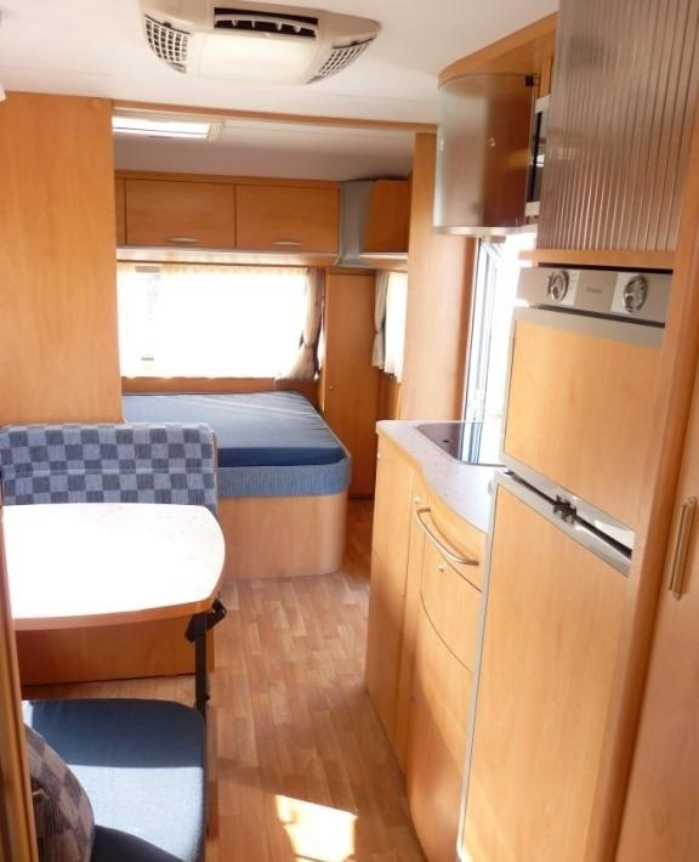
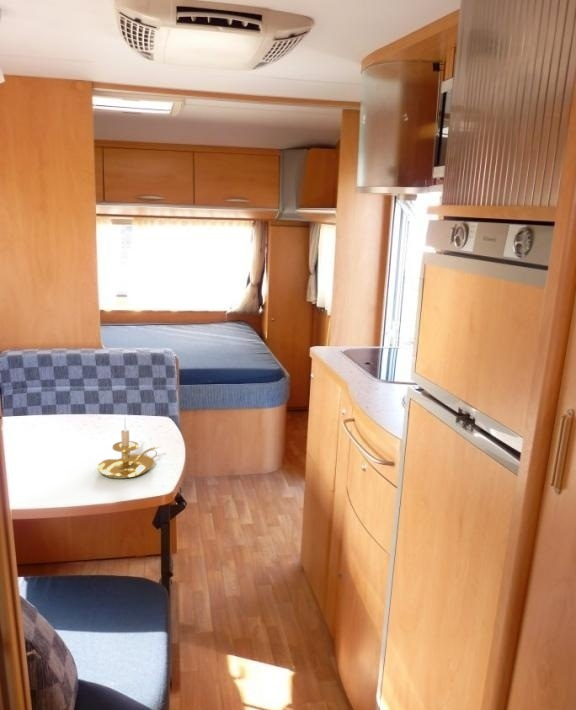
+ candle holder [96,416,162,480]
